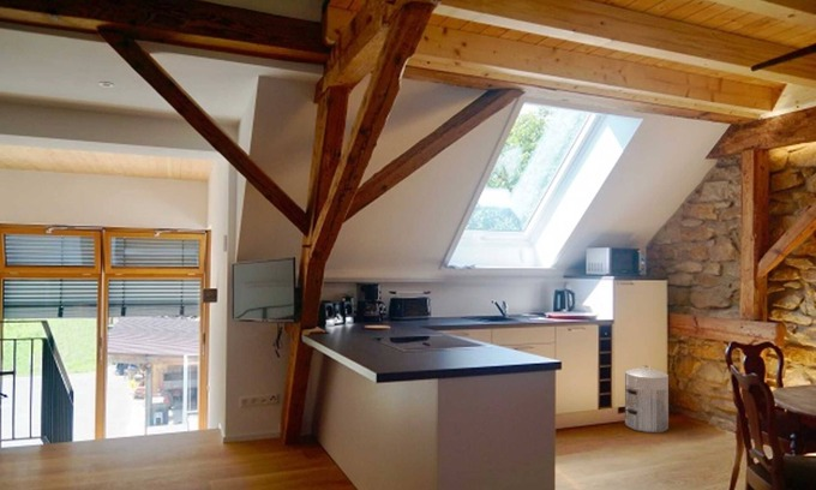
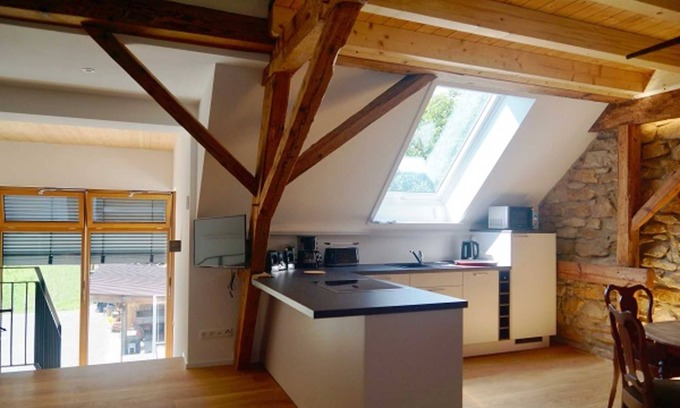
- waste bin [624,364,670,434]
